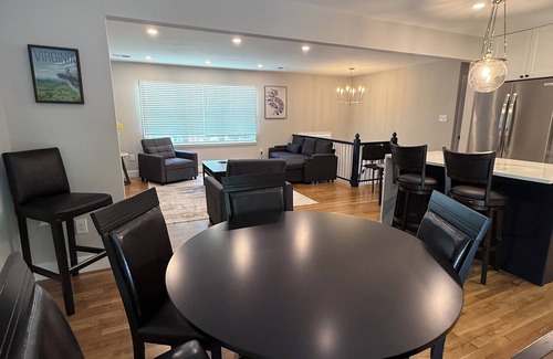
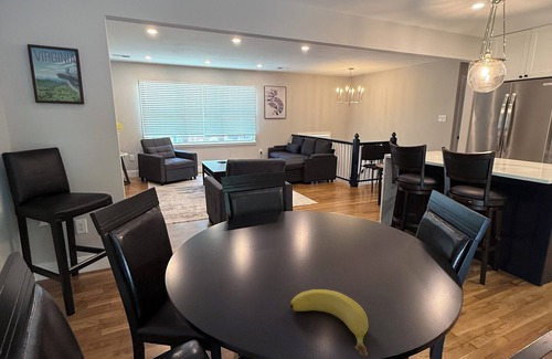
+ banana [289,288,369,358]
